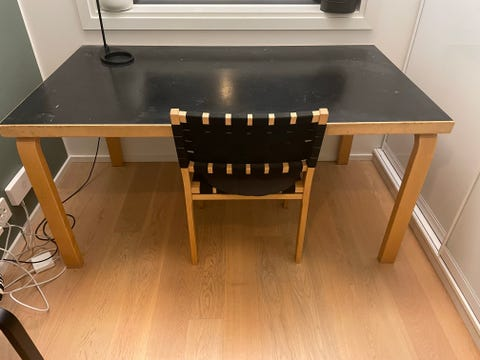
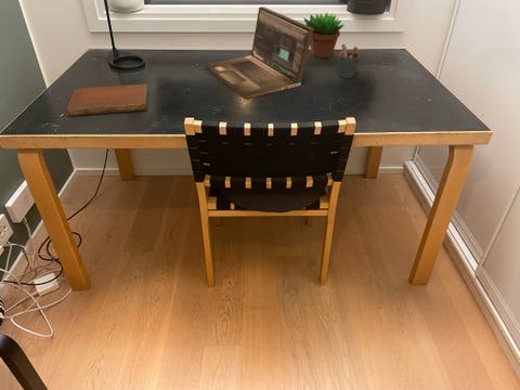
+ laptop [204,5,314,100]
+ pen holder [338,43,361,79]
+ notebook [66,83,148,117]
+ succulent plant [302,11,346,58]
